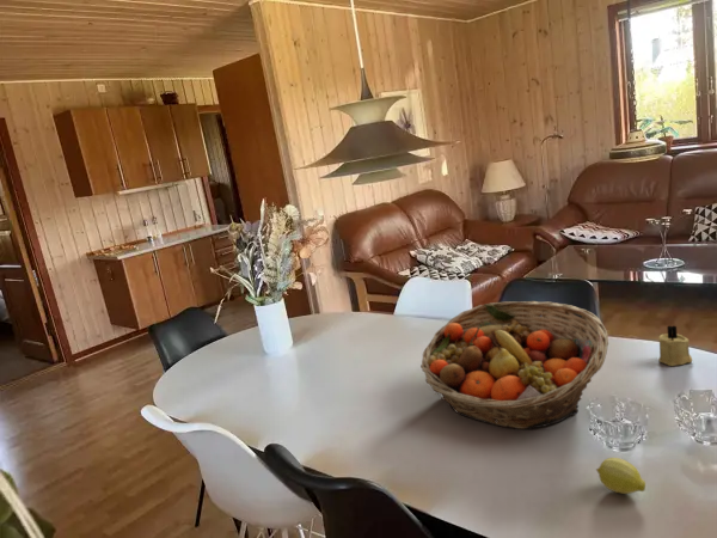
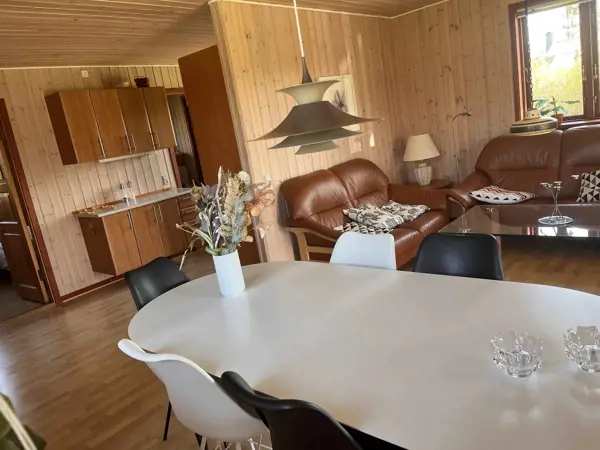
- candle [657,324,693,367]
- fruit basket [419,300,609,430]
- fruit [595,457,646,495]
